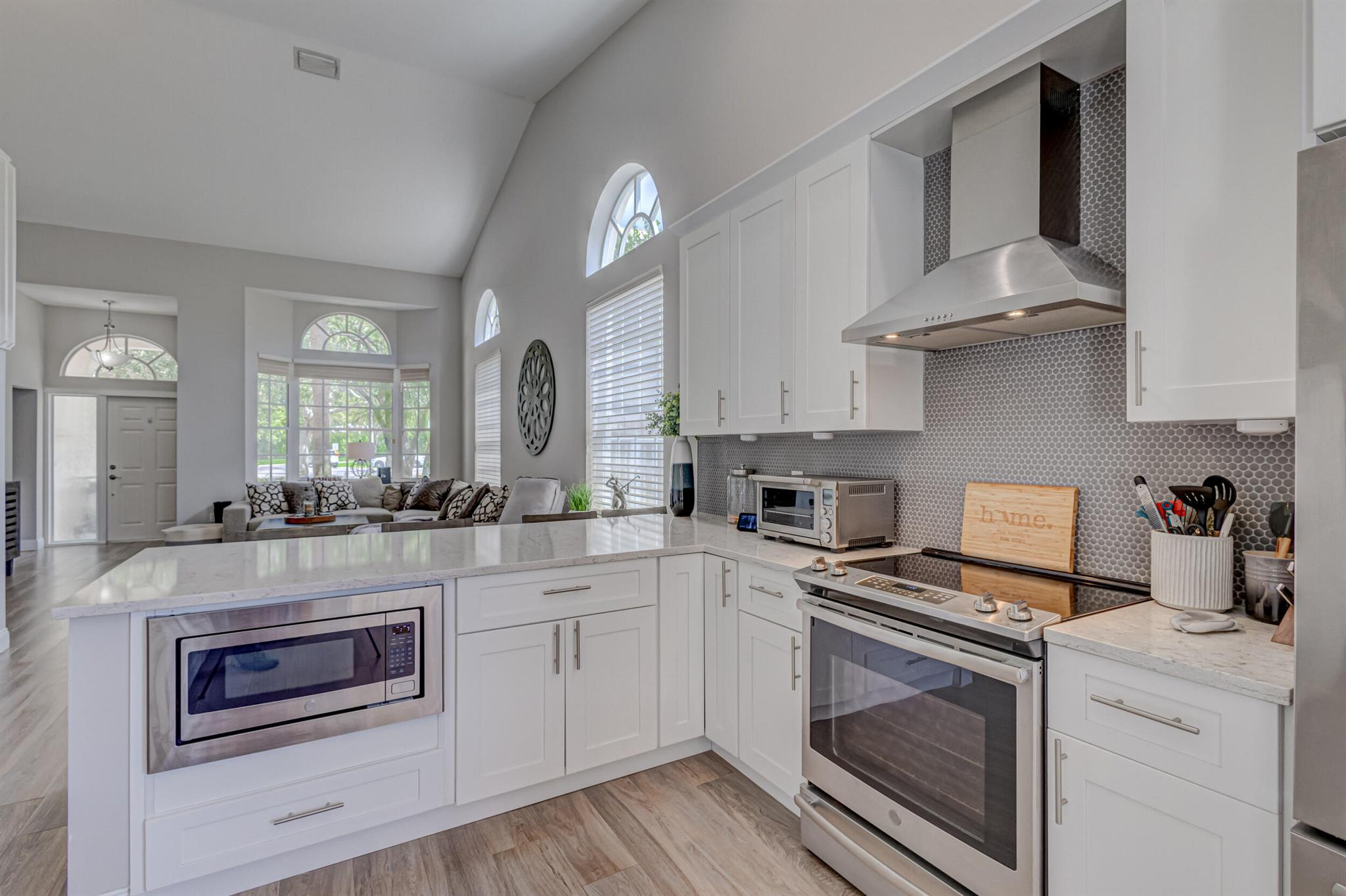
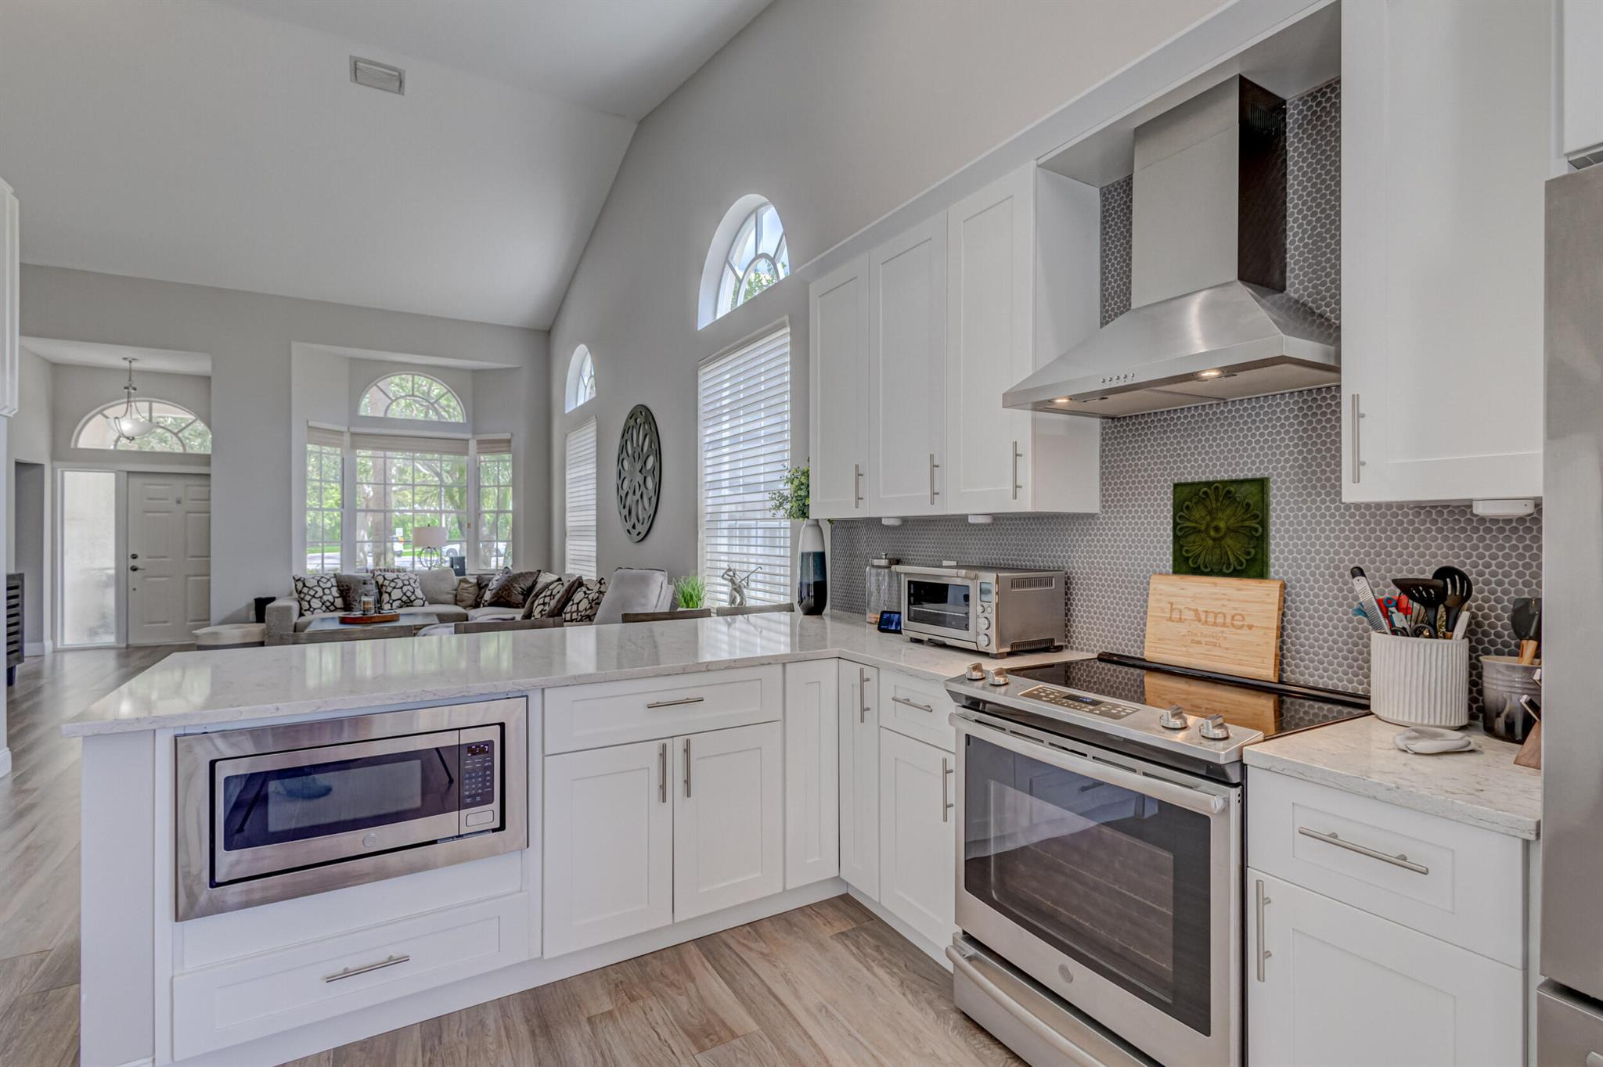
+ decorative tile [1171,476,1271,580]
